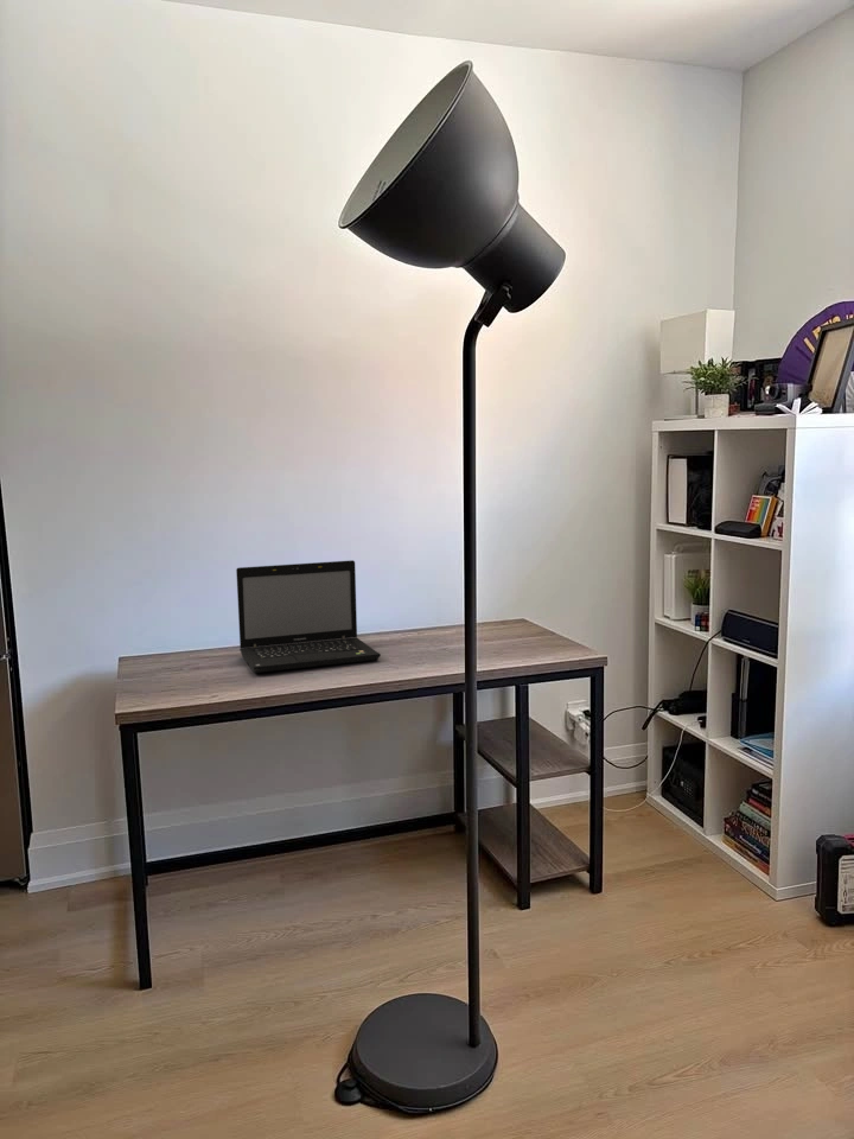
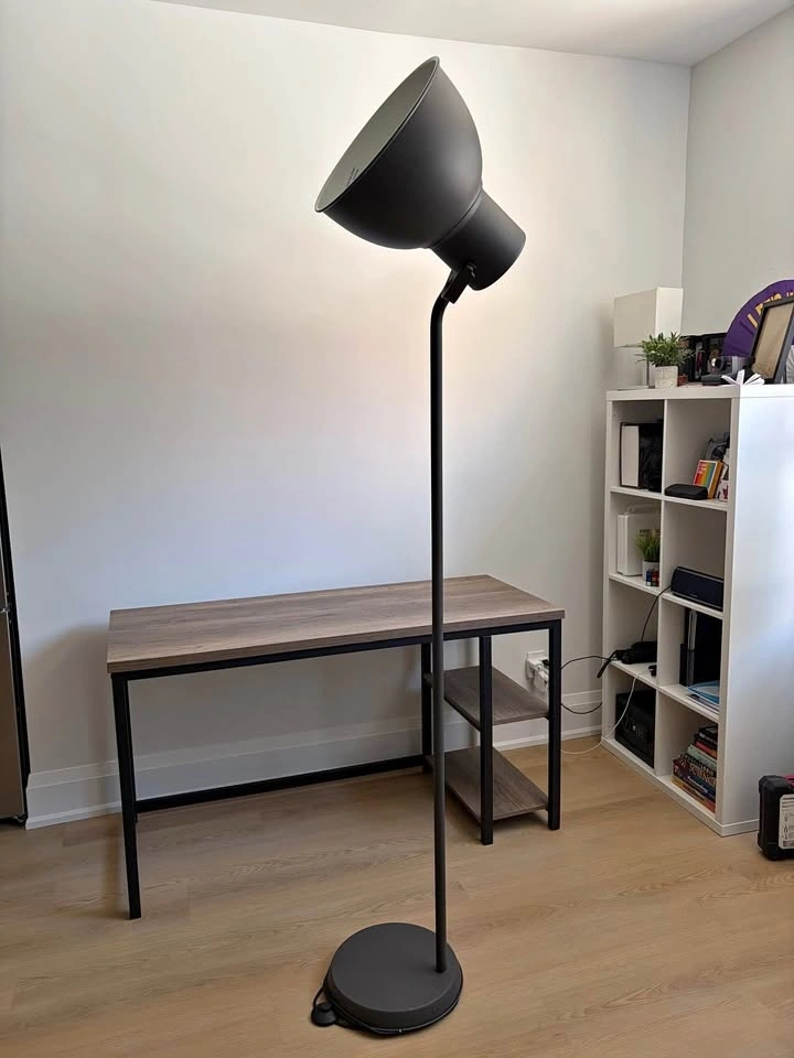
- laptop [235,559,382,674]
